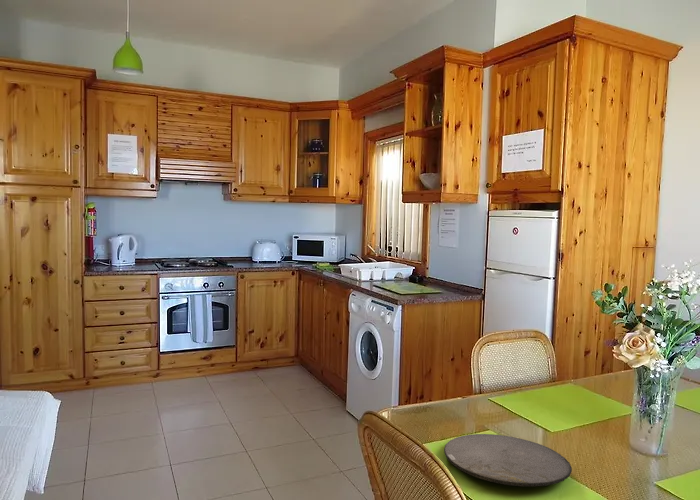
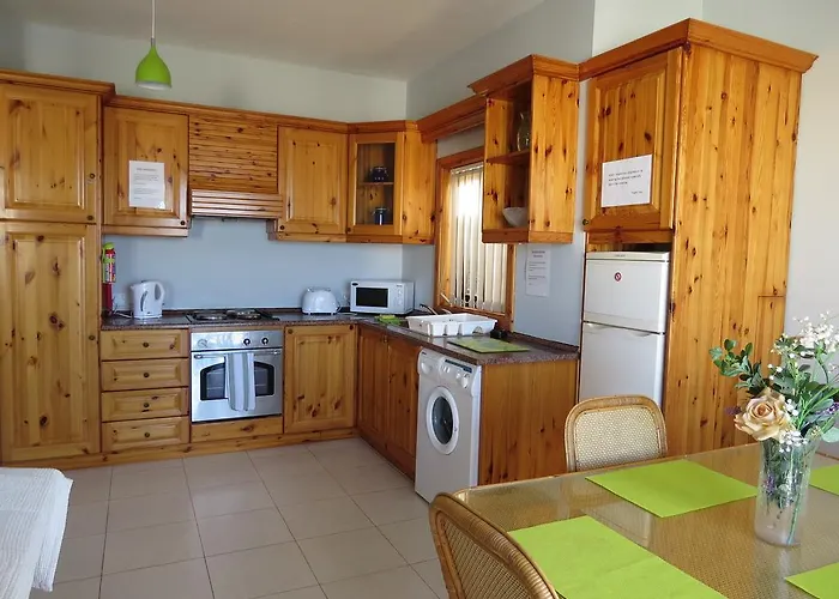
- plate [443,433,573,487]
